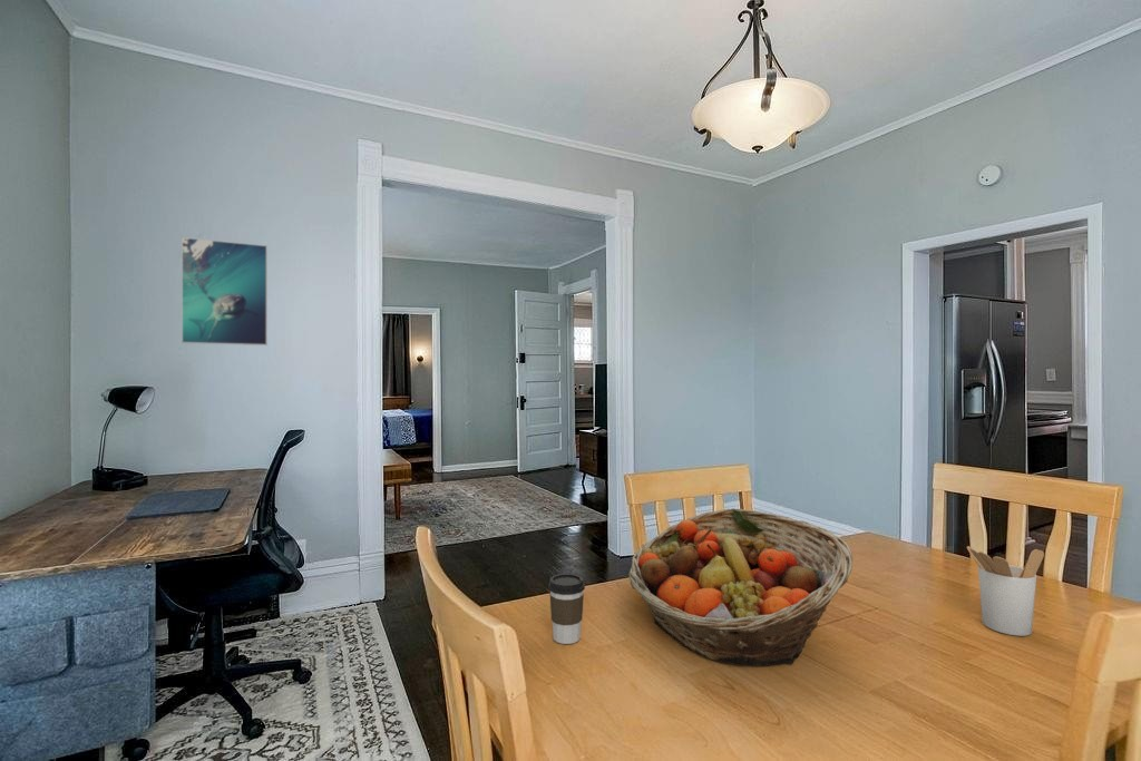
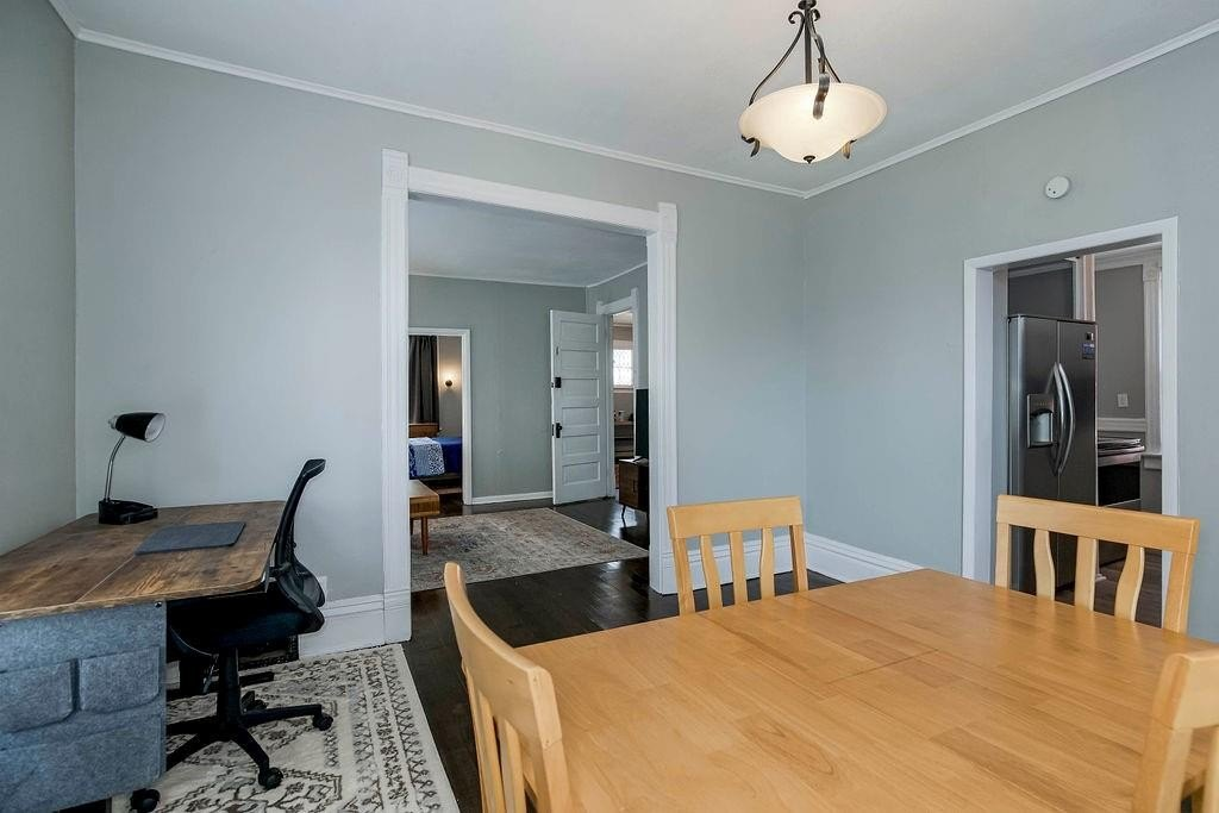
- fruit basket [627,507,854,667]
- utensil holder [966,545,1045,637]
- coffee cup [547,573,586,645]
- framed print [181,236,269,347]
